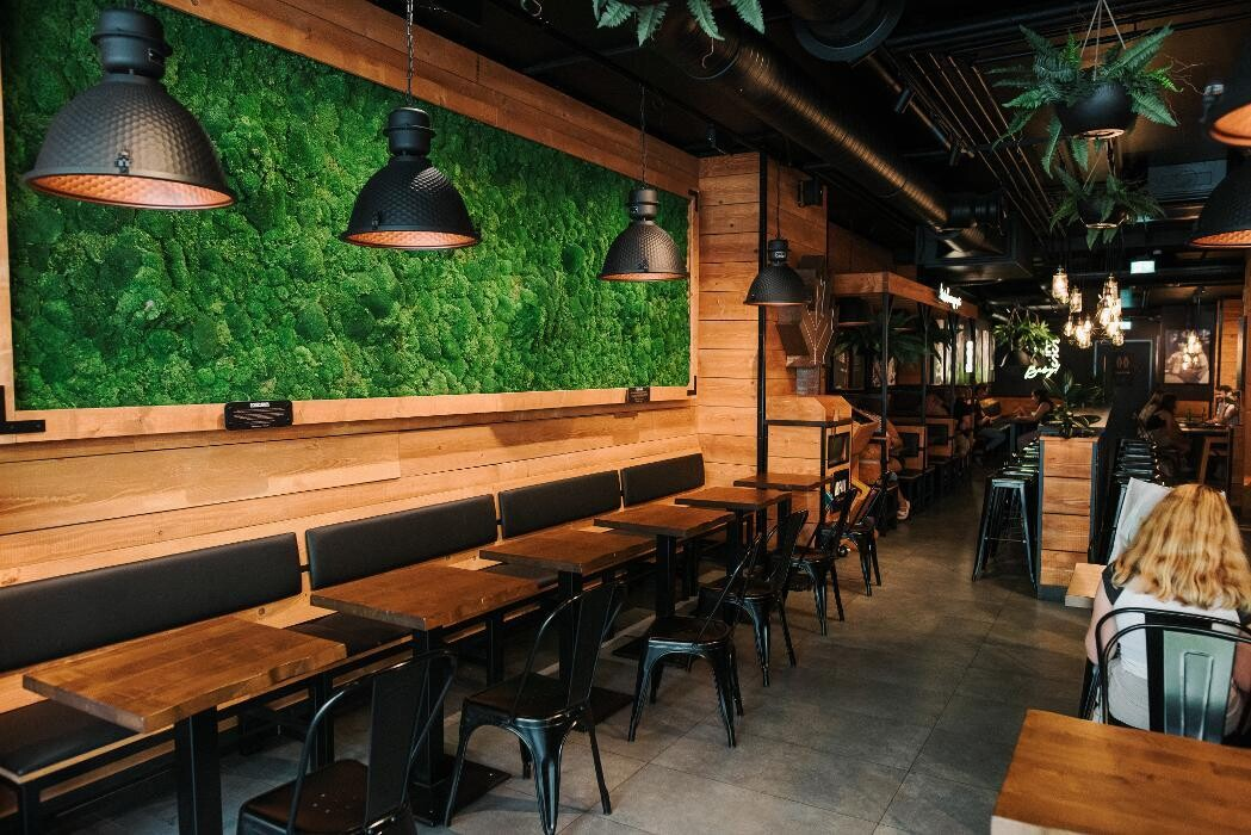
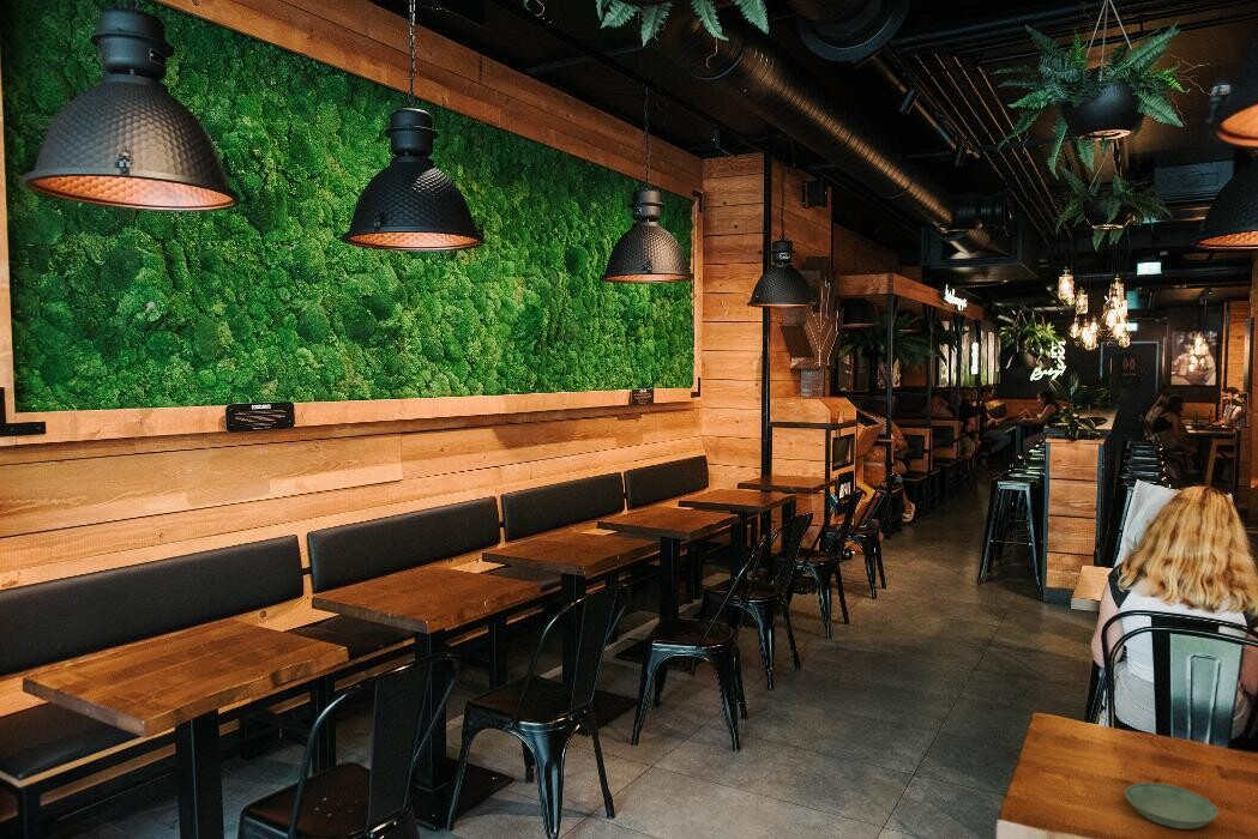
+ saucer [1124,781,1218,831]
